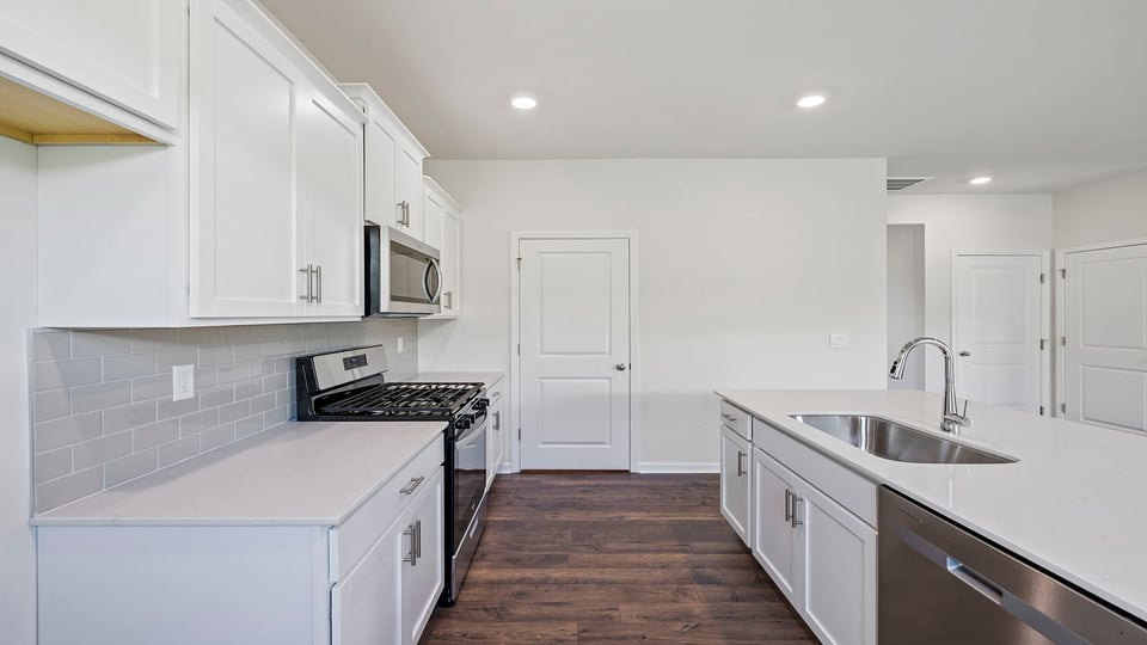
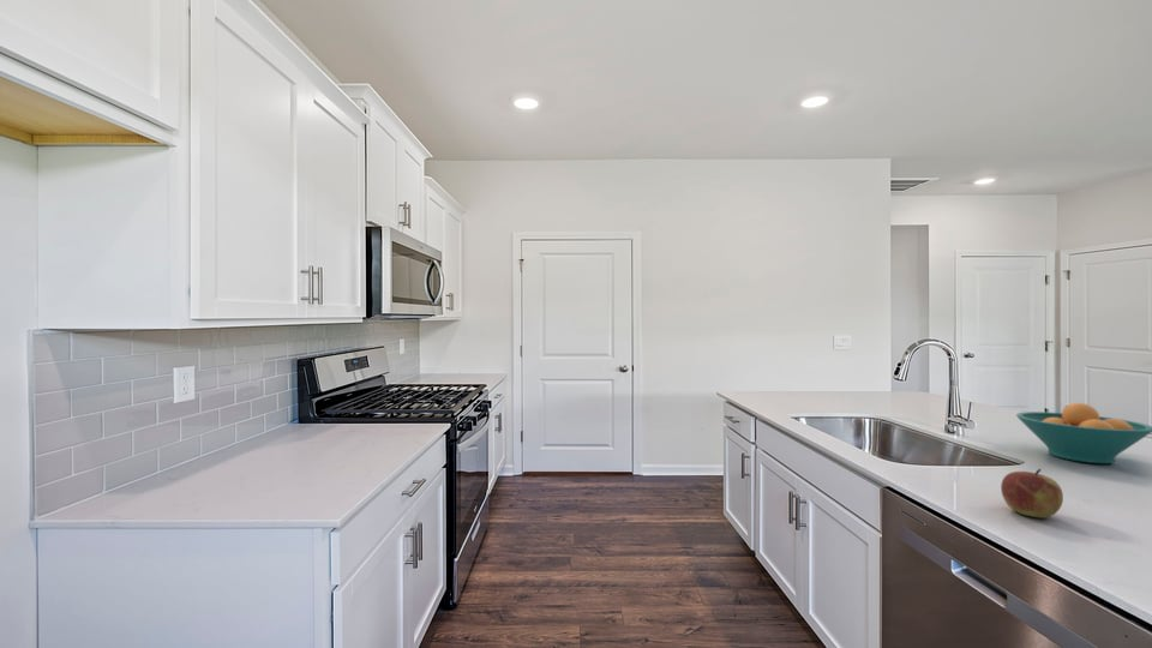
+ apple [1000,468,1064,520]
+ fruit bowl [1015,402,1152,464]
